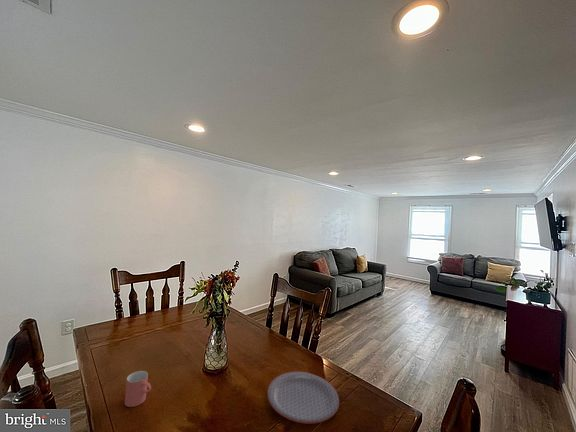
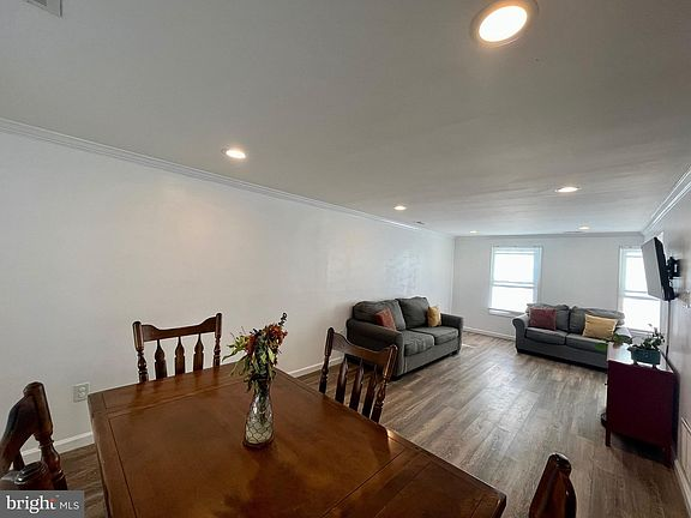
- plate [266,371,340,425]
- cup [124,370,152,408]
